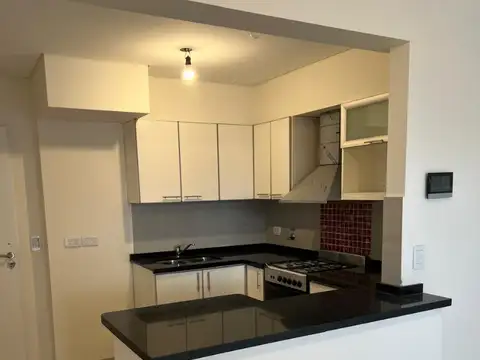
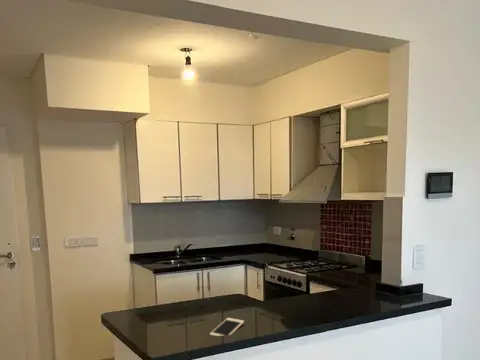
+ cell phone [209,317,245,337]
